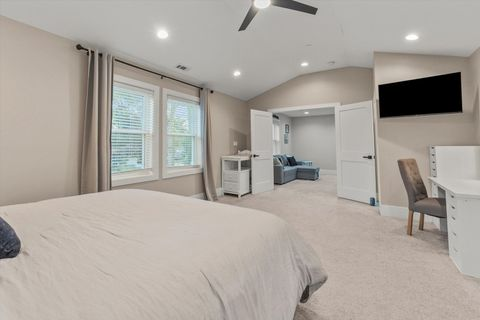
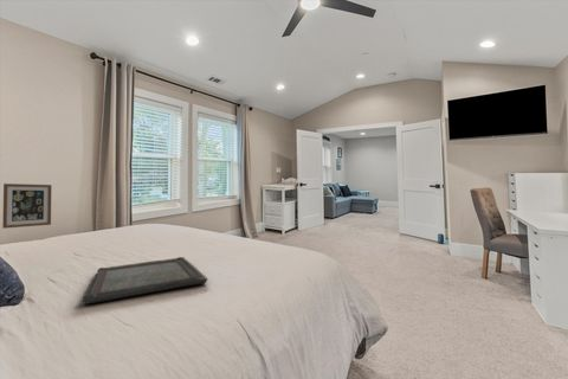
+ wall art [1,182,52,230]
+ serving tray [82,256,208,306]
